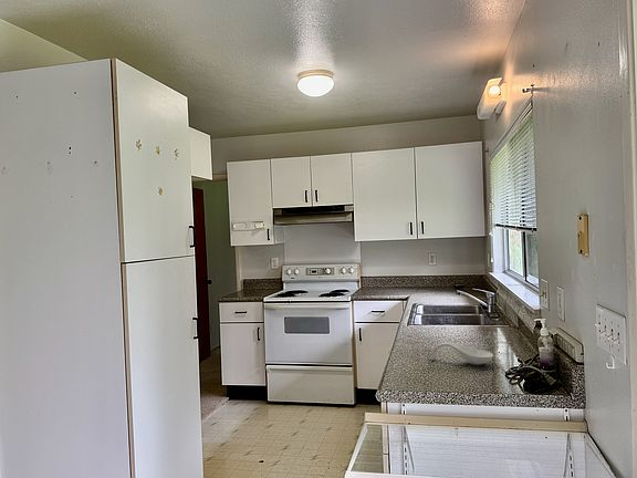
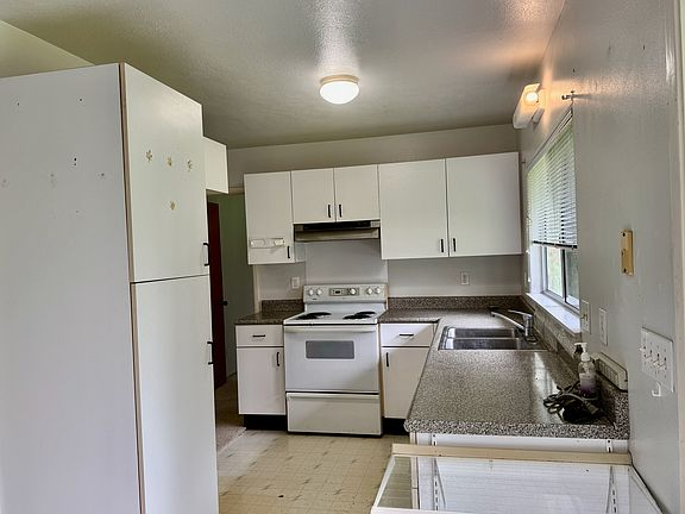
- spoon rest [429,341,494,366]
